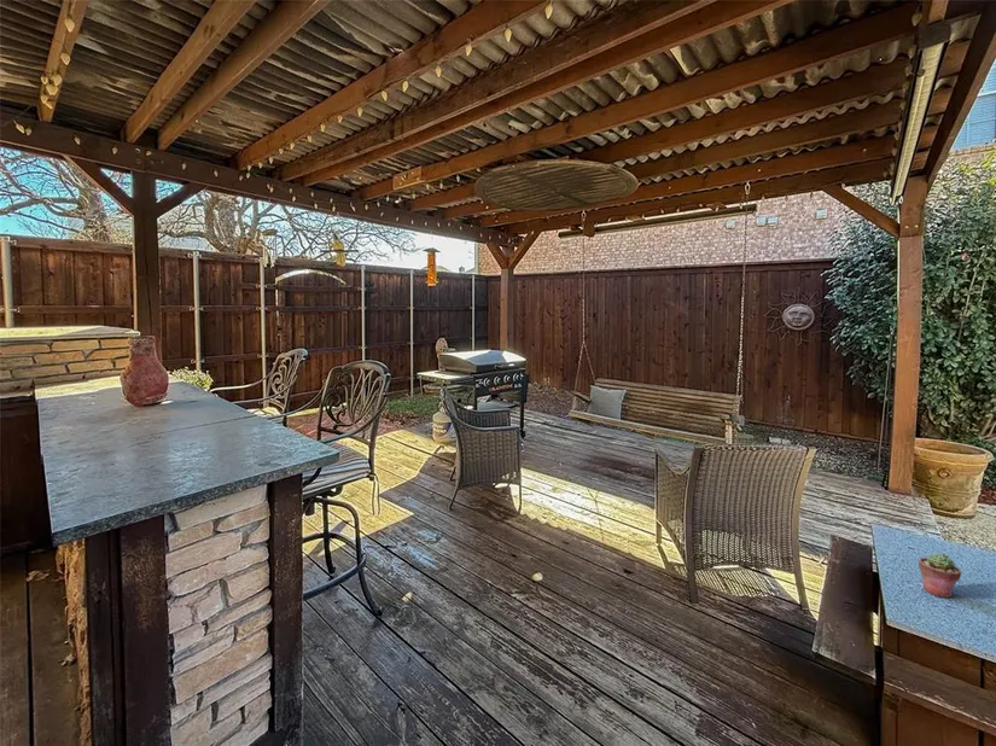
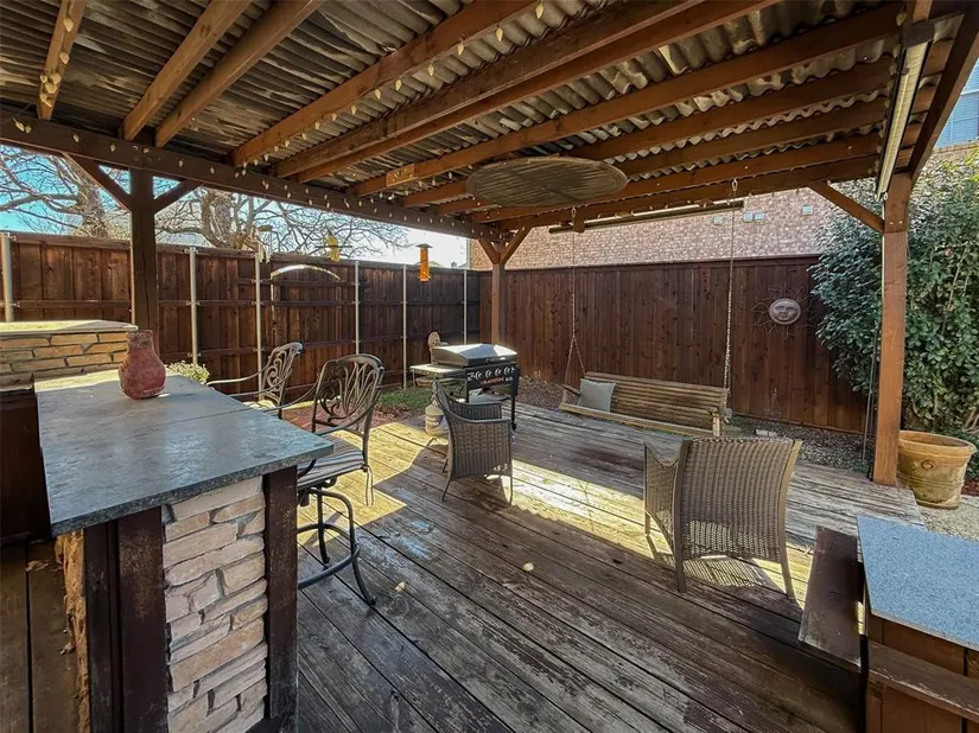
- potted succulent [918,552,962,599]
